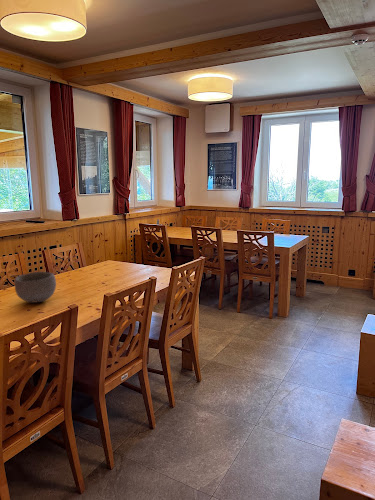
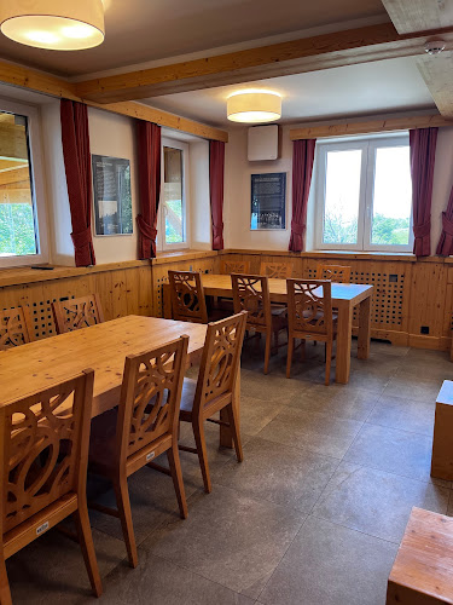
- bowl [14,271,57,304]
